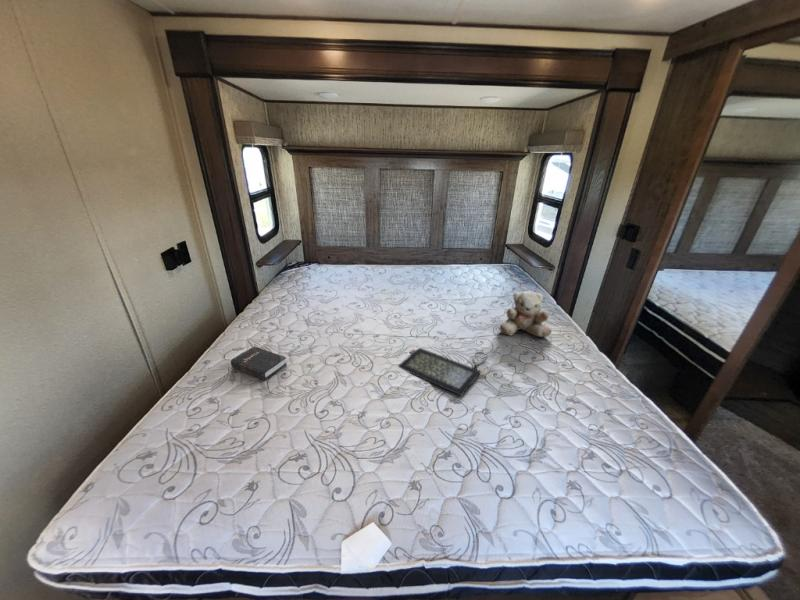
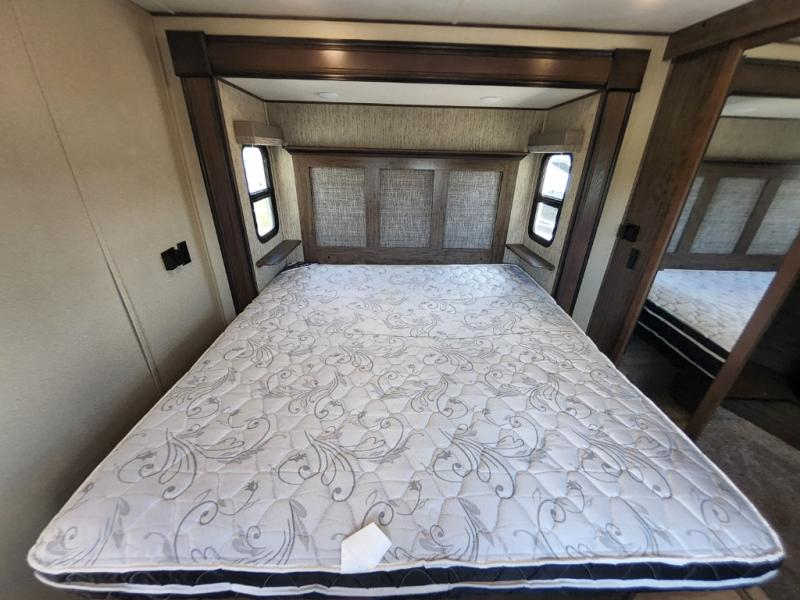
- hardback book [230,345,288,382]
- clutch bag [397,347,488,397]
- teddy bear [499,290,553,338]
